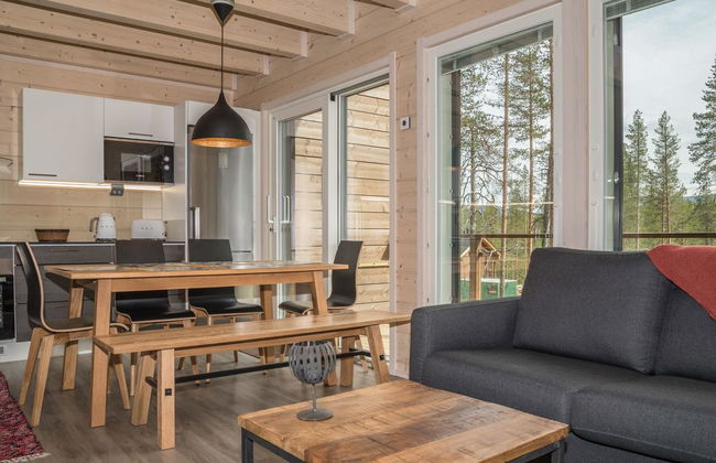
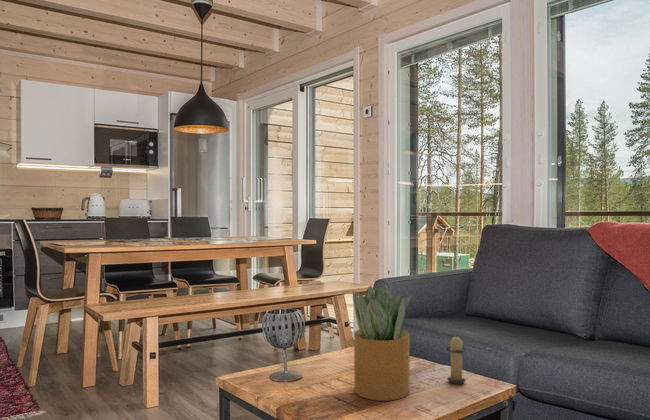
+ candle [445,333,469,385]
+ potted plant [352,284,411,401]
